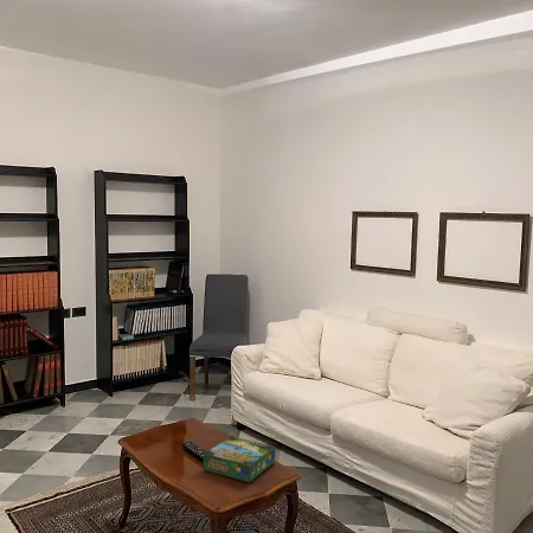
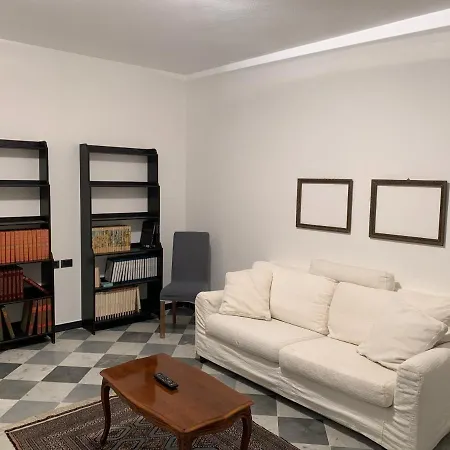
- board game [201,435,277,483]
